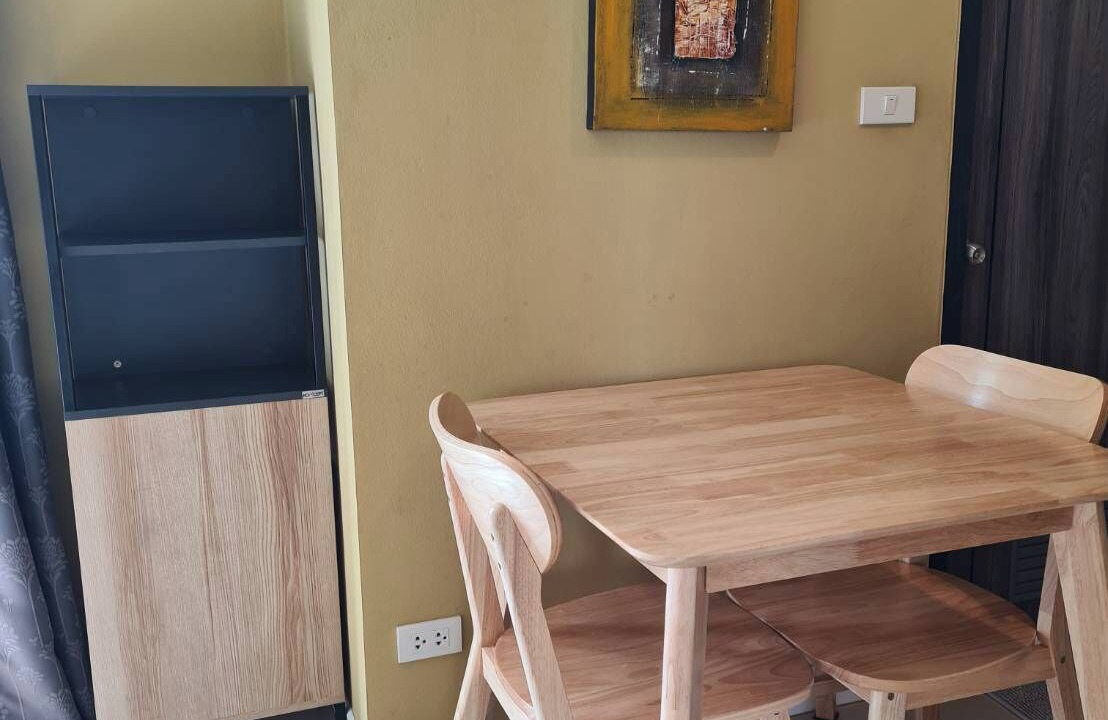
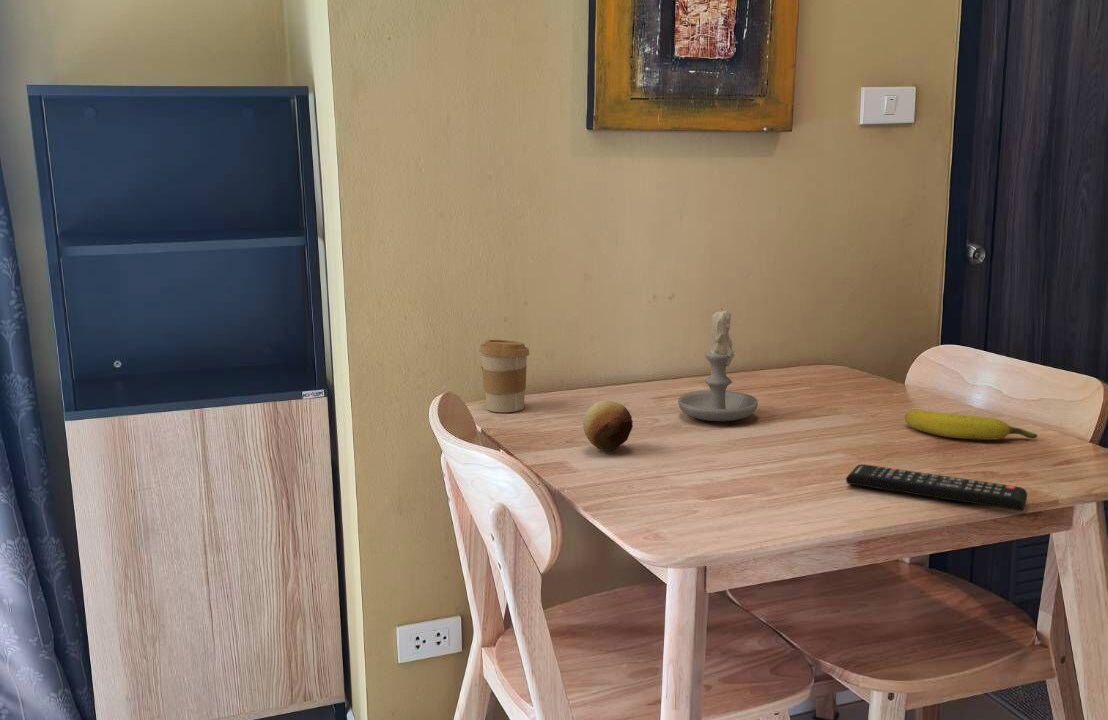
+ candle [677,305,759,422]
+ remote control [845,463,1028,512]
+ fruit [582,400,634,451]
+ banana [904,409,1038,441]
+ coffee cup [478,339,530,413]
